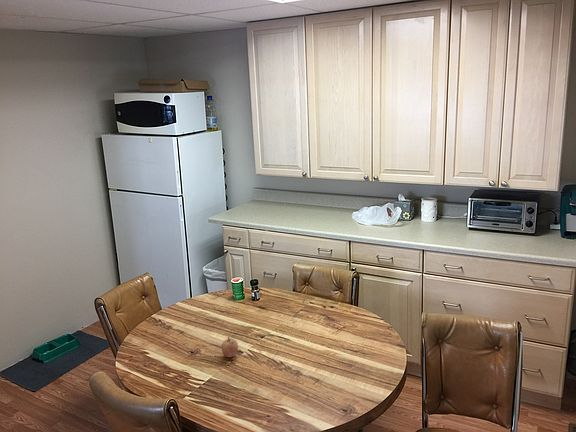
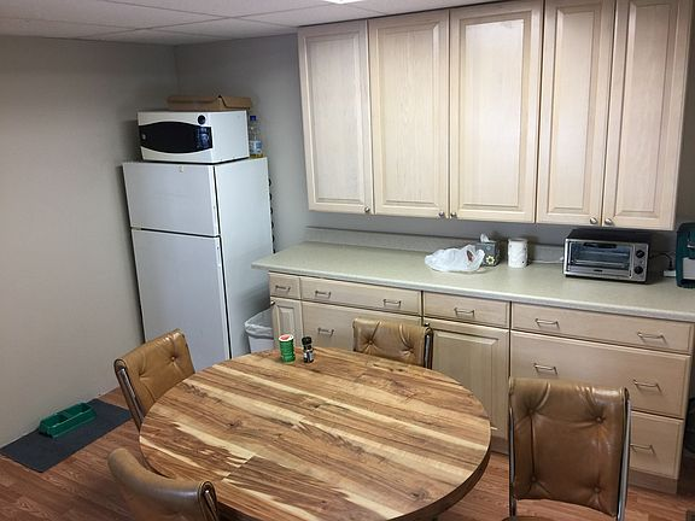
- fruit [220,336,239,358]
